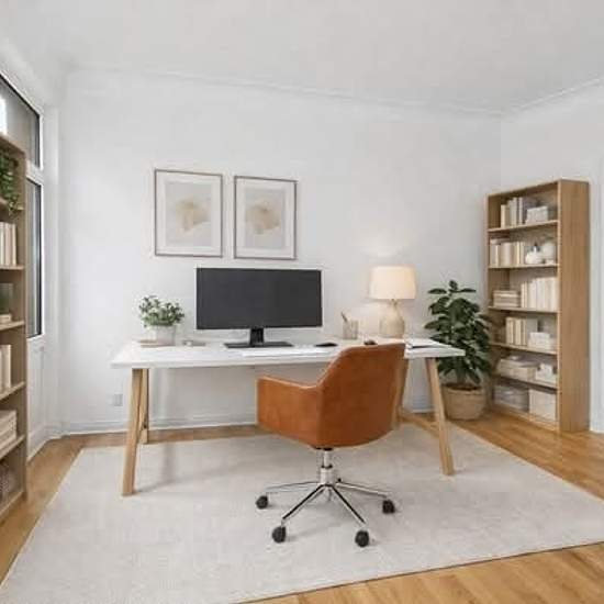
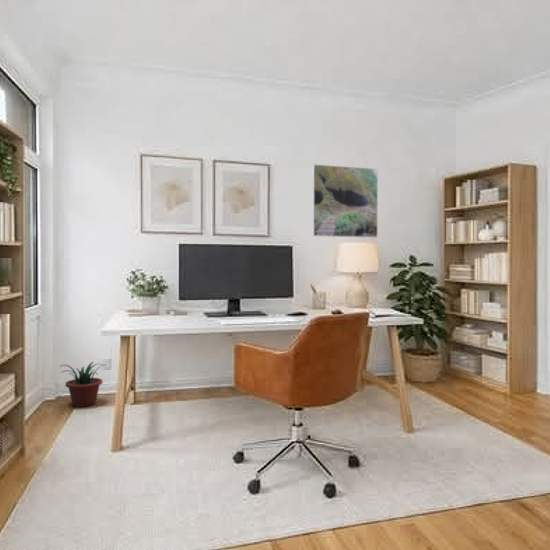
+ potted plant [60,360,107,408]
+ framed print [311,163,379,239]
